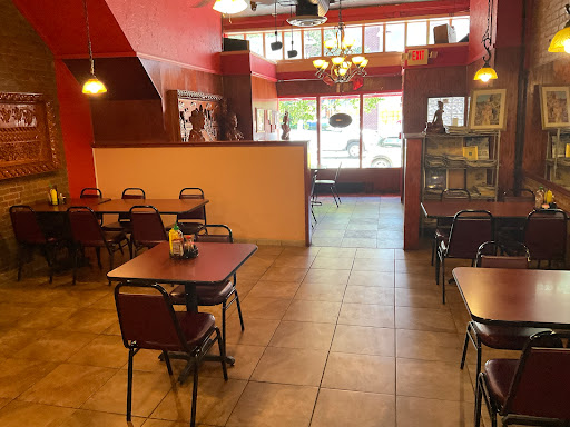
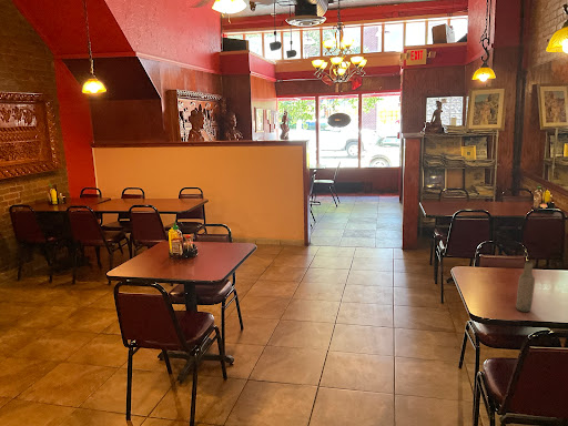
+ bottle [515,261,536,313]
